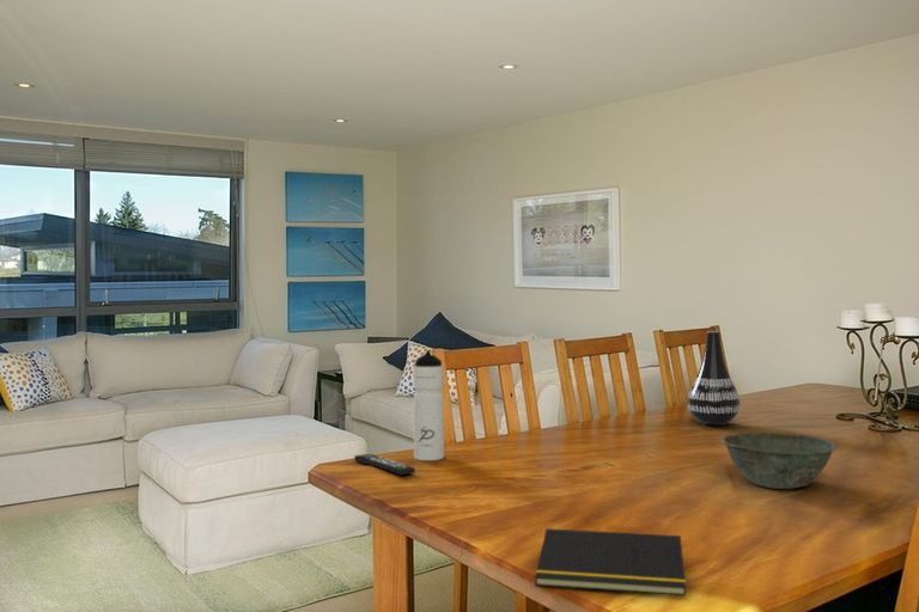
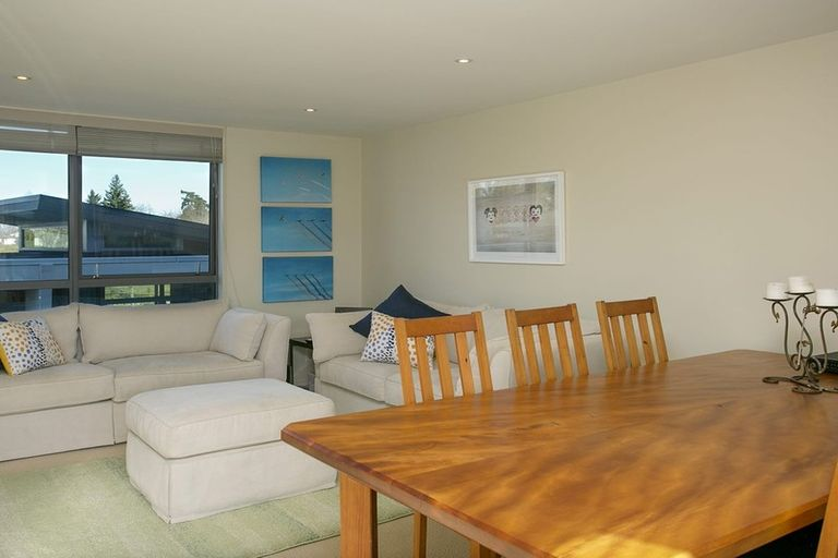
- bowl [720,432,839,490]
- vase [687,330,742,428]
- notepad [534,527,687,596]
- remote control [353,453,416,476]
- water bottle [412,350,445,461]
